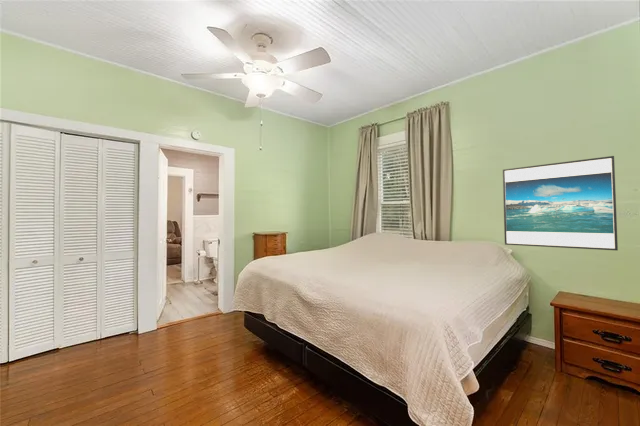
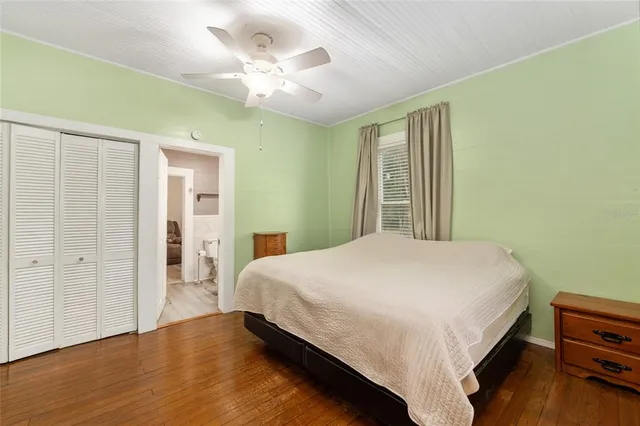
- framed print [502,155,619,251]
